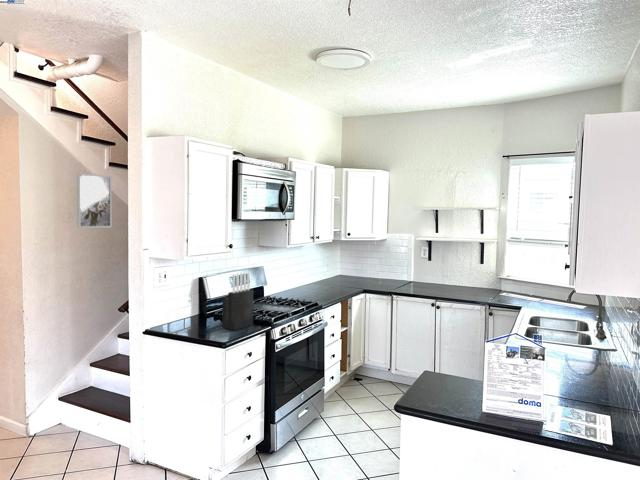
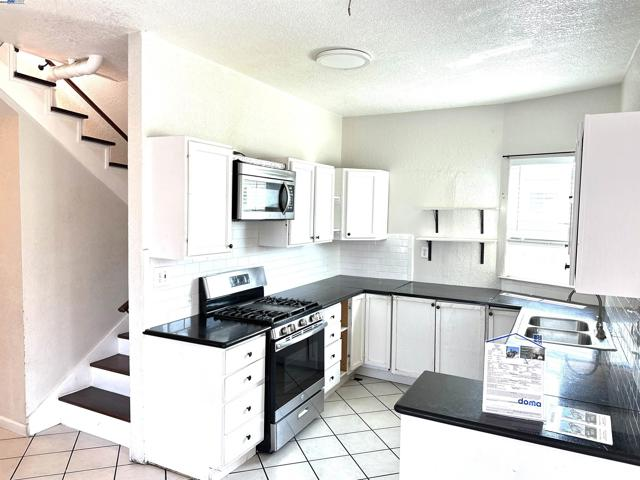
- wall art [76,172,113,229]
- knife block [221,271,254,331]
